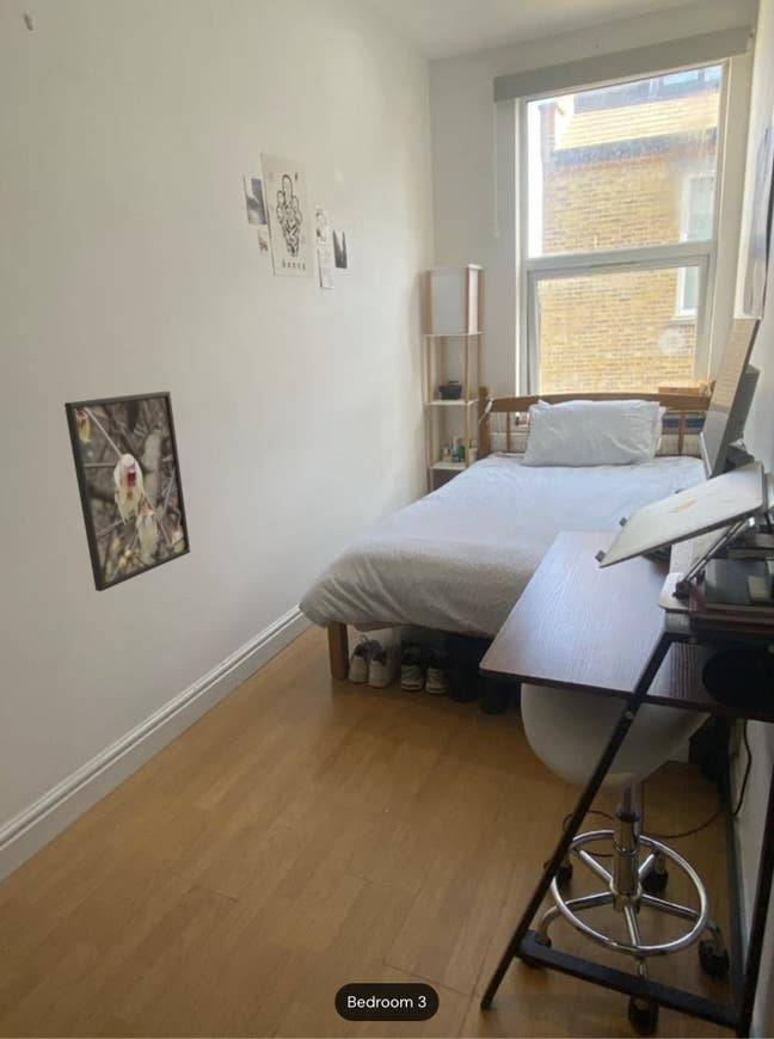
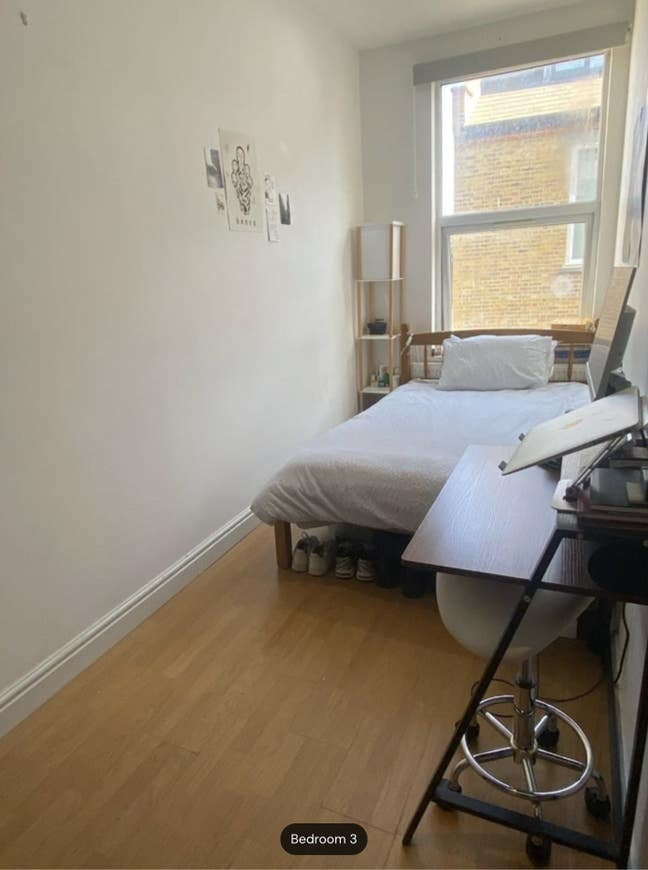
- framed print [63,391,191,592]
